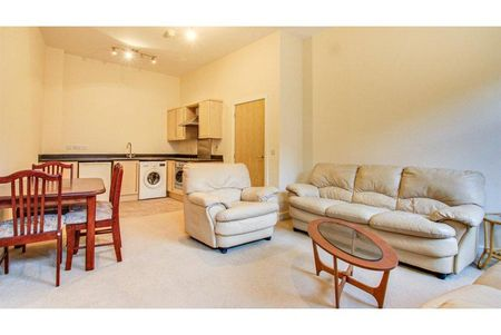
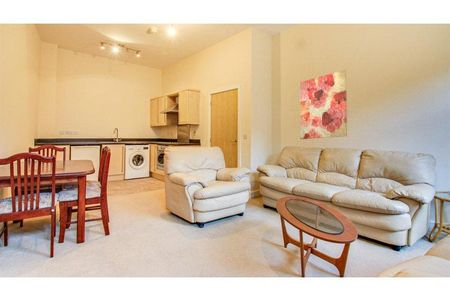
+ wall art [299,69,348,140]
